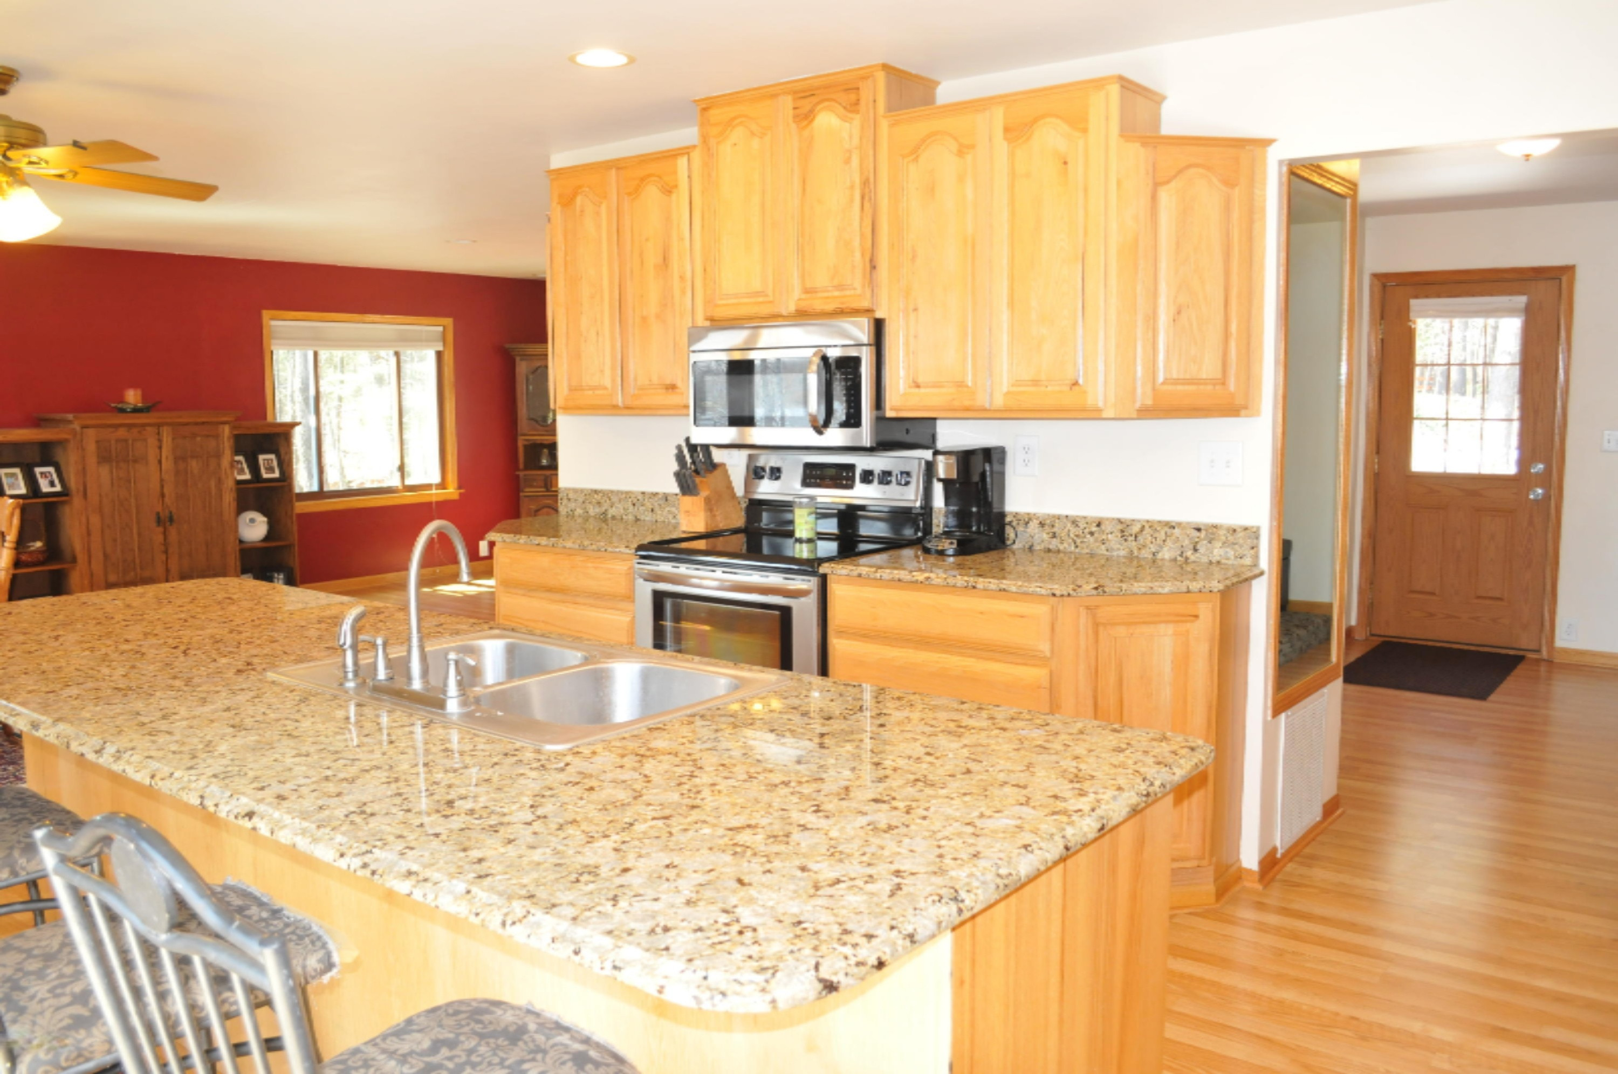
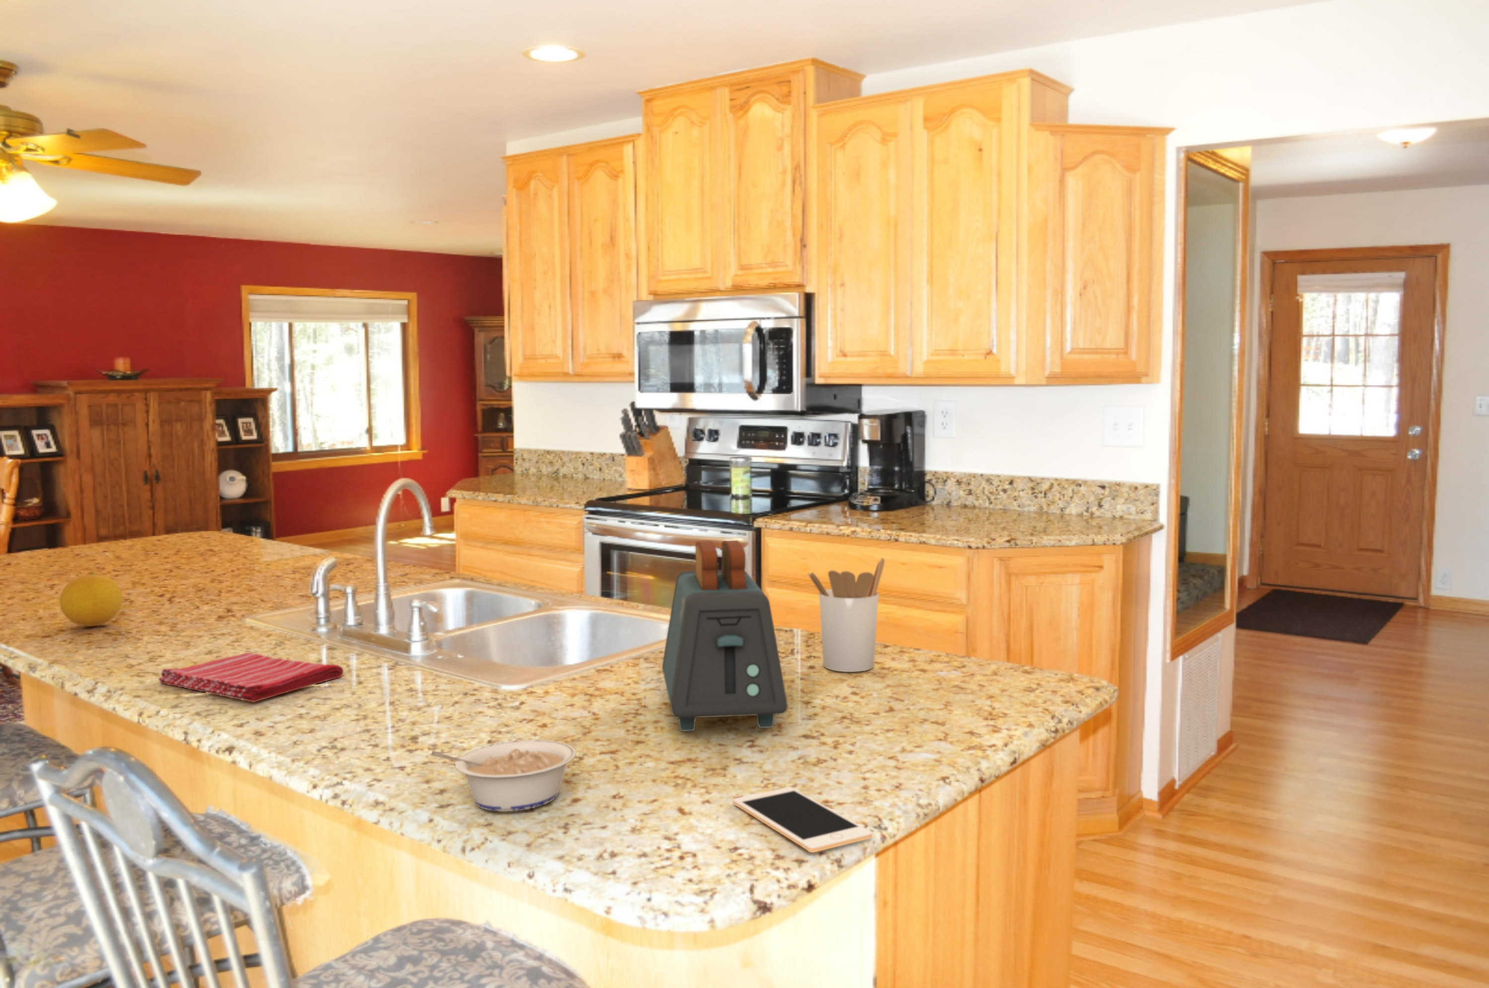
+ utensil holder [806,557,885,673]
+ legume [429,739,577,813]
+ toaster [662,540,789,732]
+ cell phone [732,786,872,853]
+ dish towel [158,652,344,702]
+ fruit [60,572,124,627]
